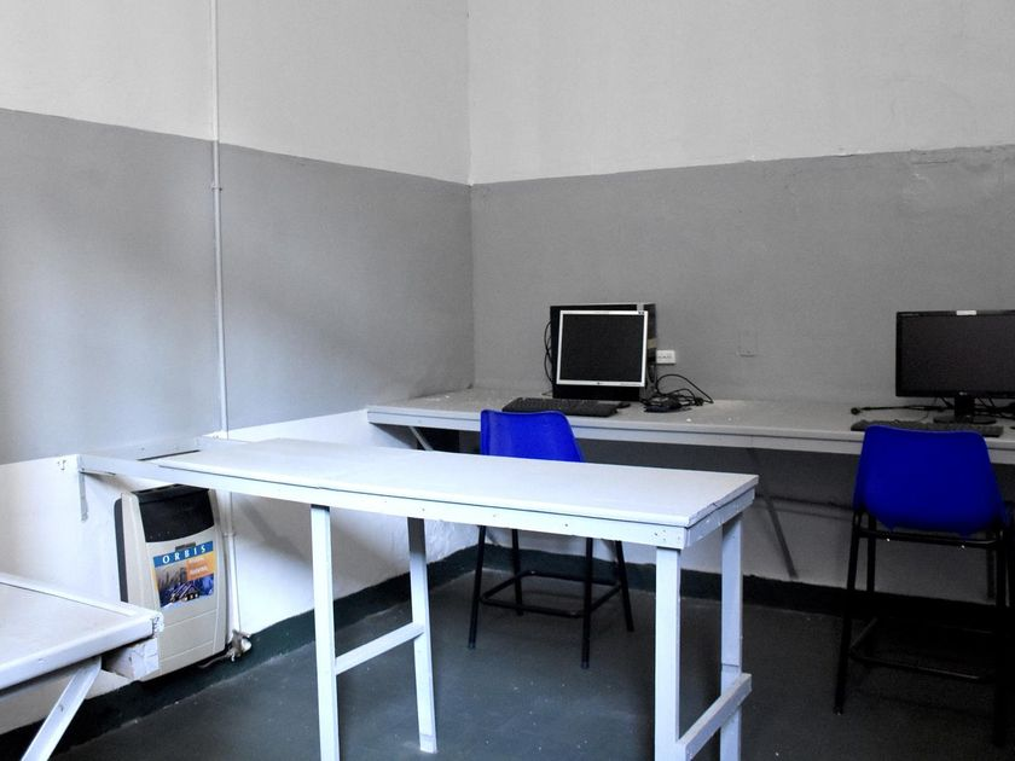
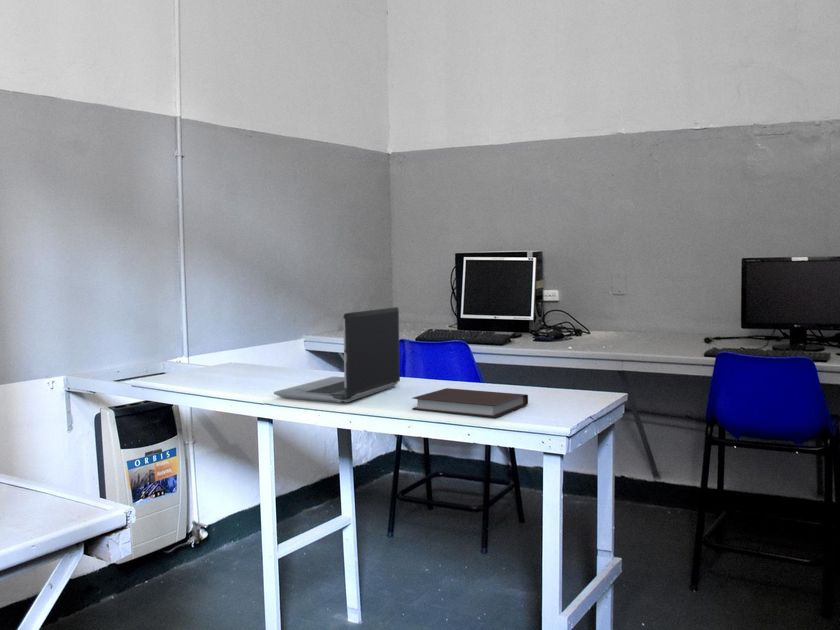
+ laptop computer [273,306,401,404]
+ notebook [411,387,529,418]
